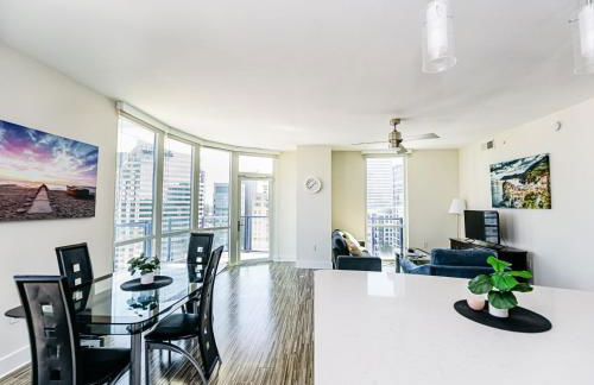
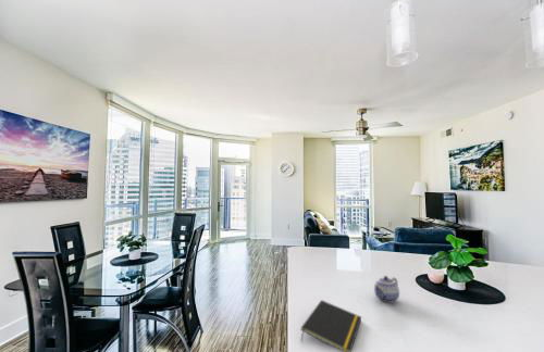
+ teapot [373,275,400,304]
+ notepad [300,299,362,352]
